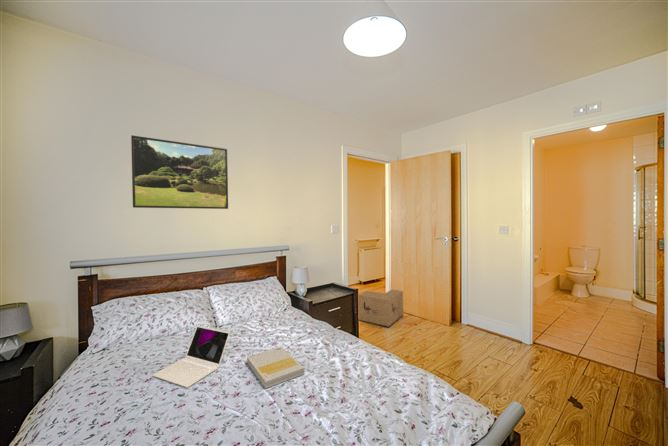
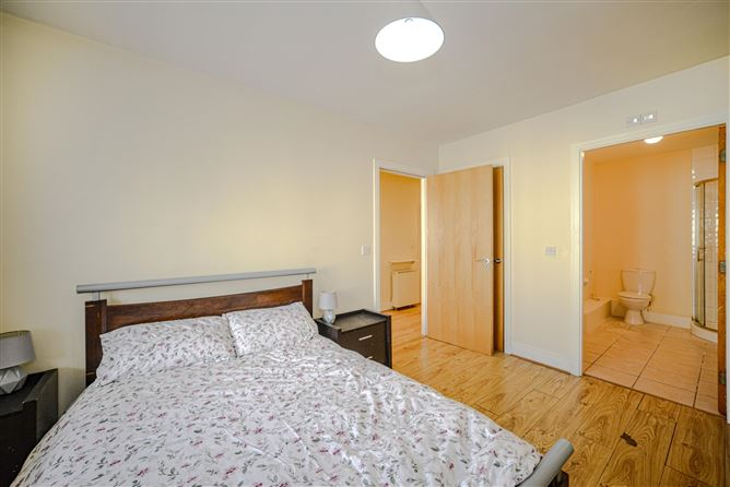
- cardboard box [357,288,404,329]
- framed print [130,134,229,210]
- book [246,346,305,389]
- laptop [152,324,231,388]
